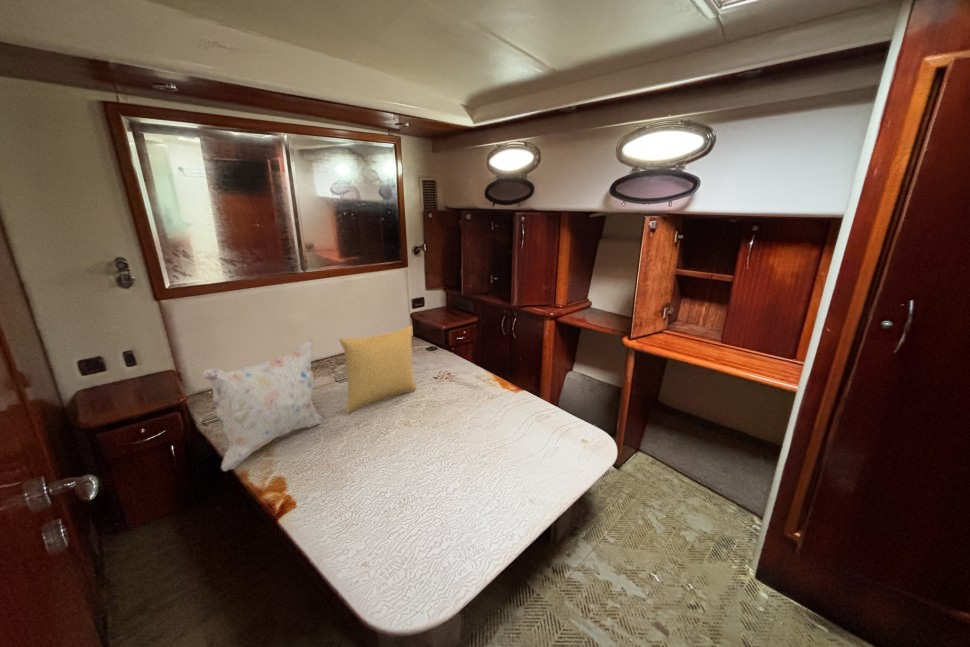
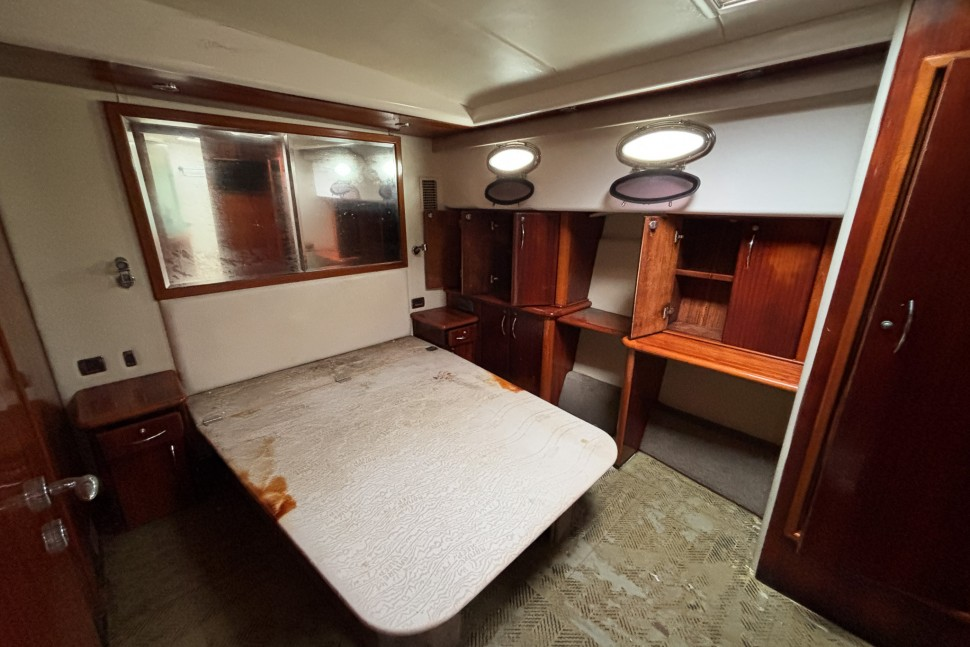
- decorative pillow [201,338,323,472]
- pillow [338,324,417,414]
